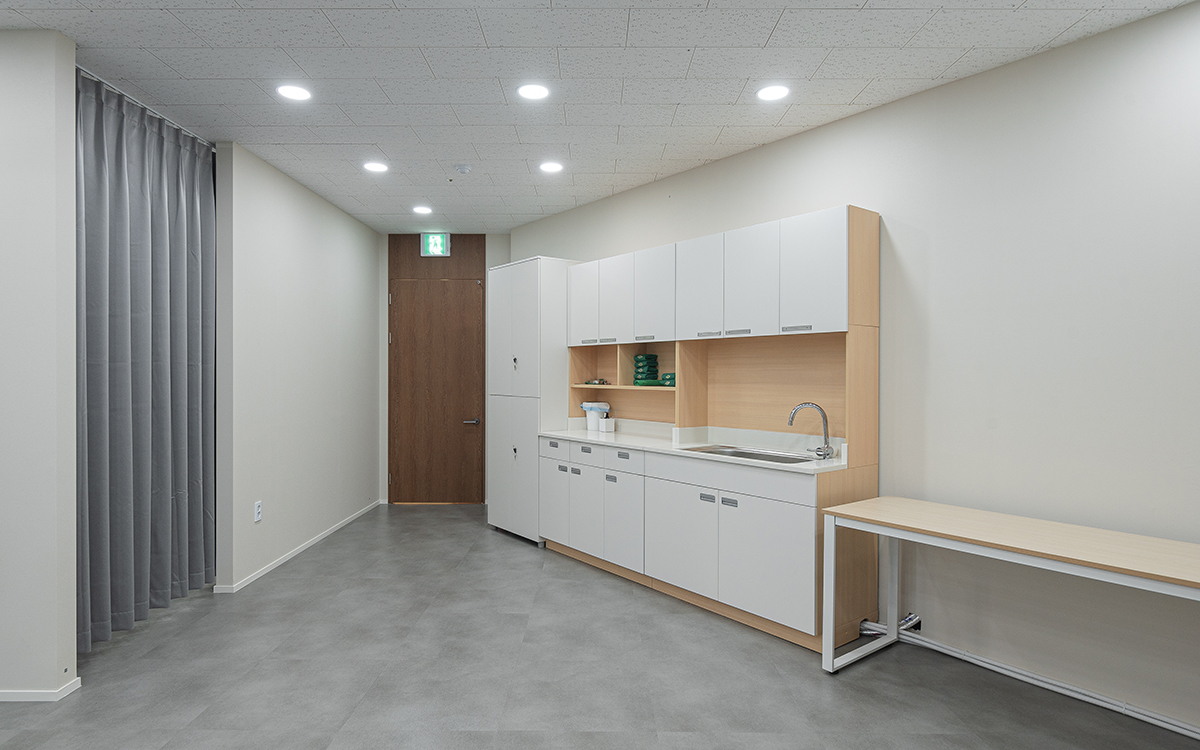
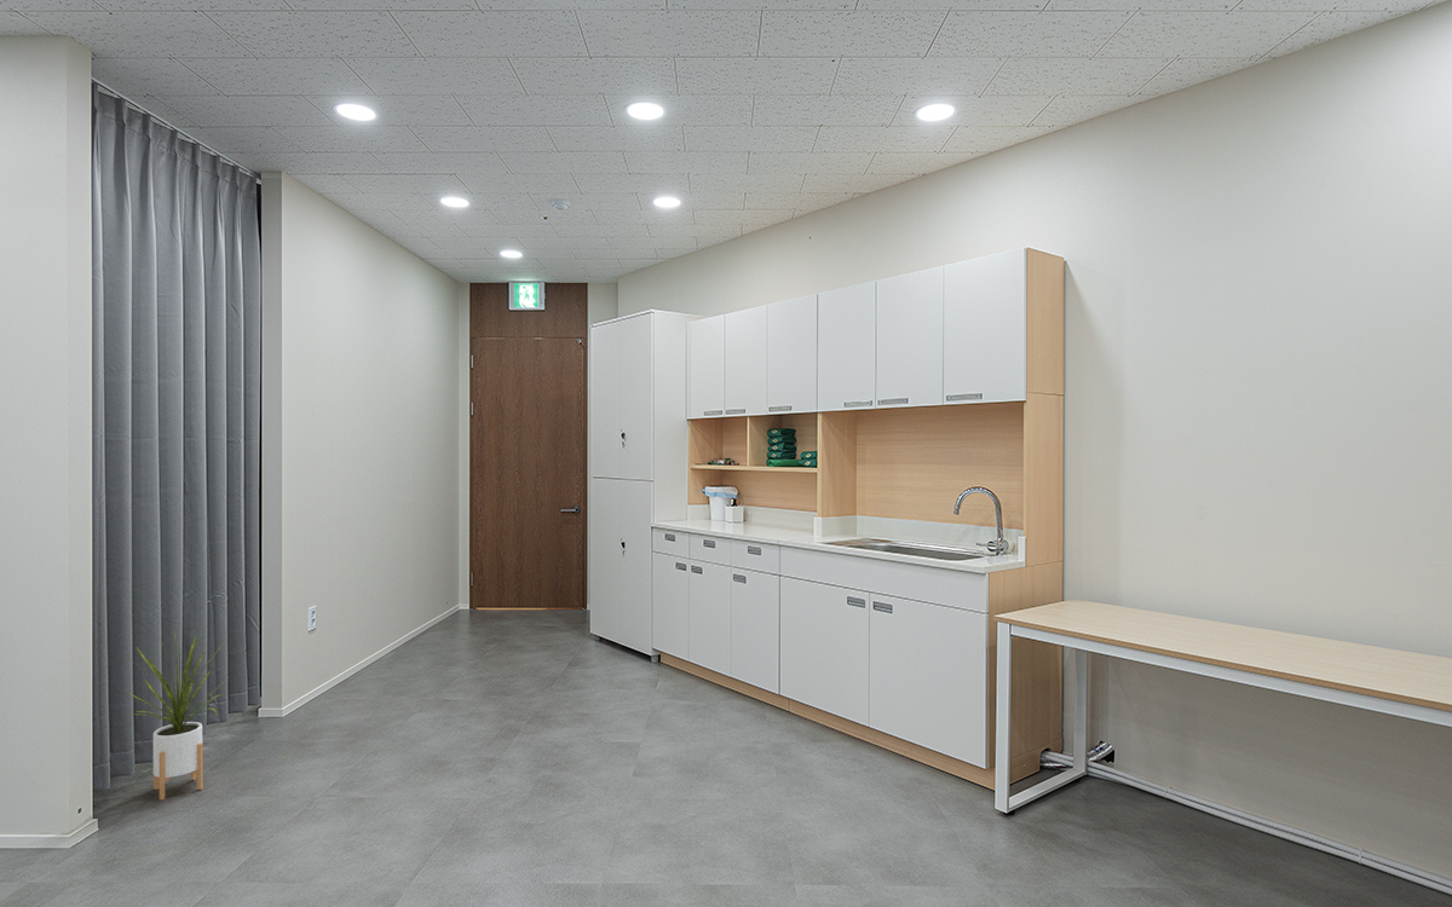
+ house plant [123,628,230,801]
